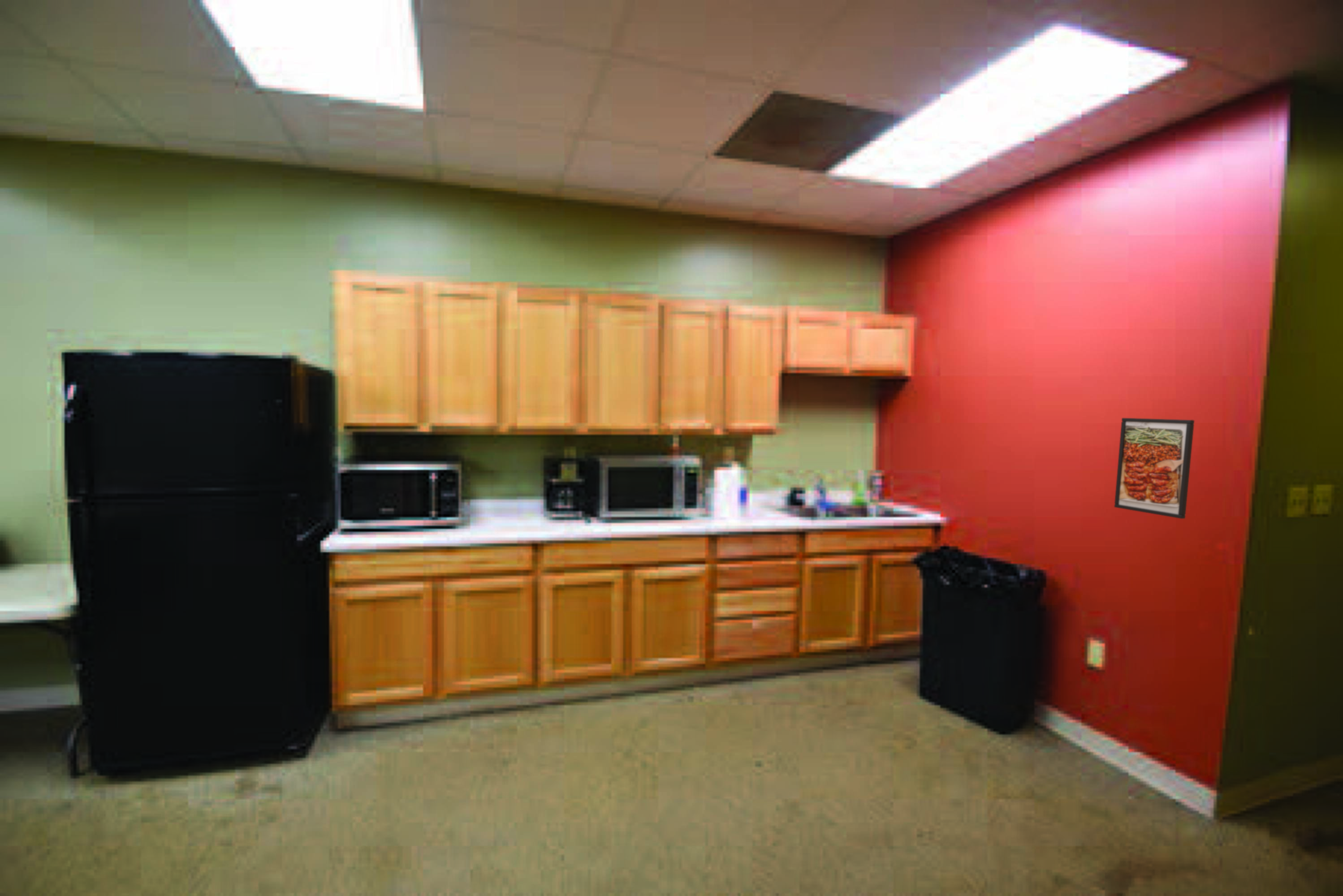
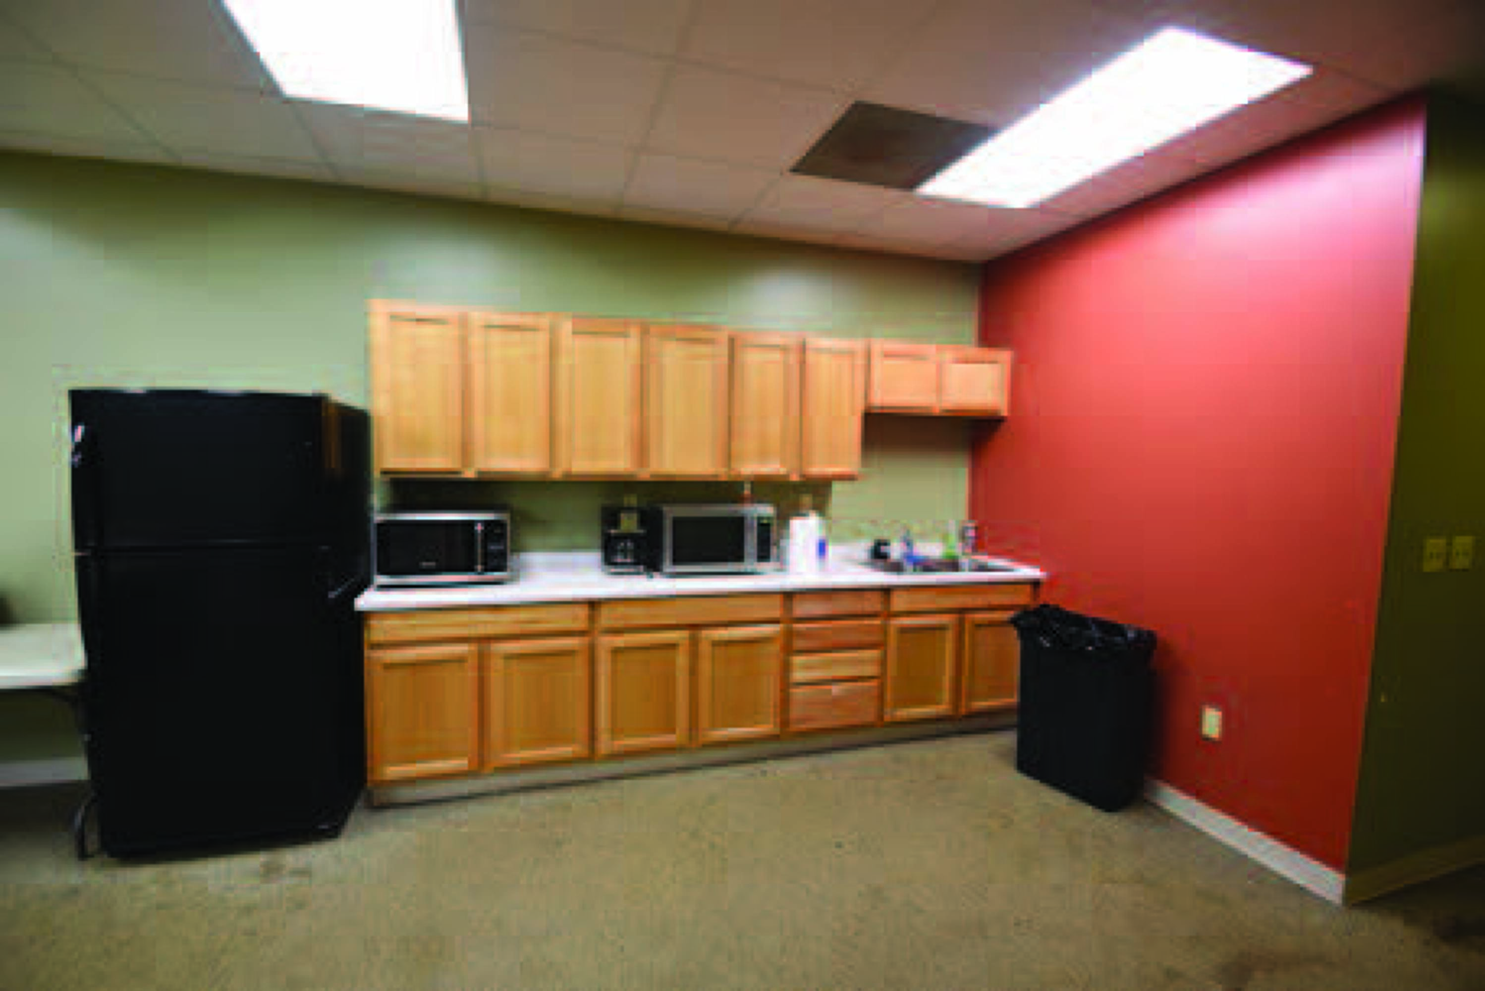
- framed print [1114,418,1195,519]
